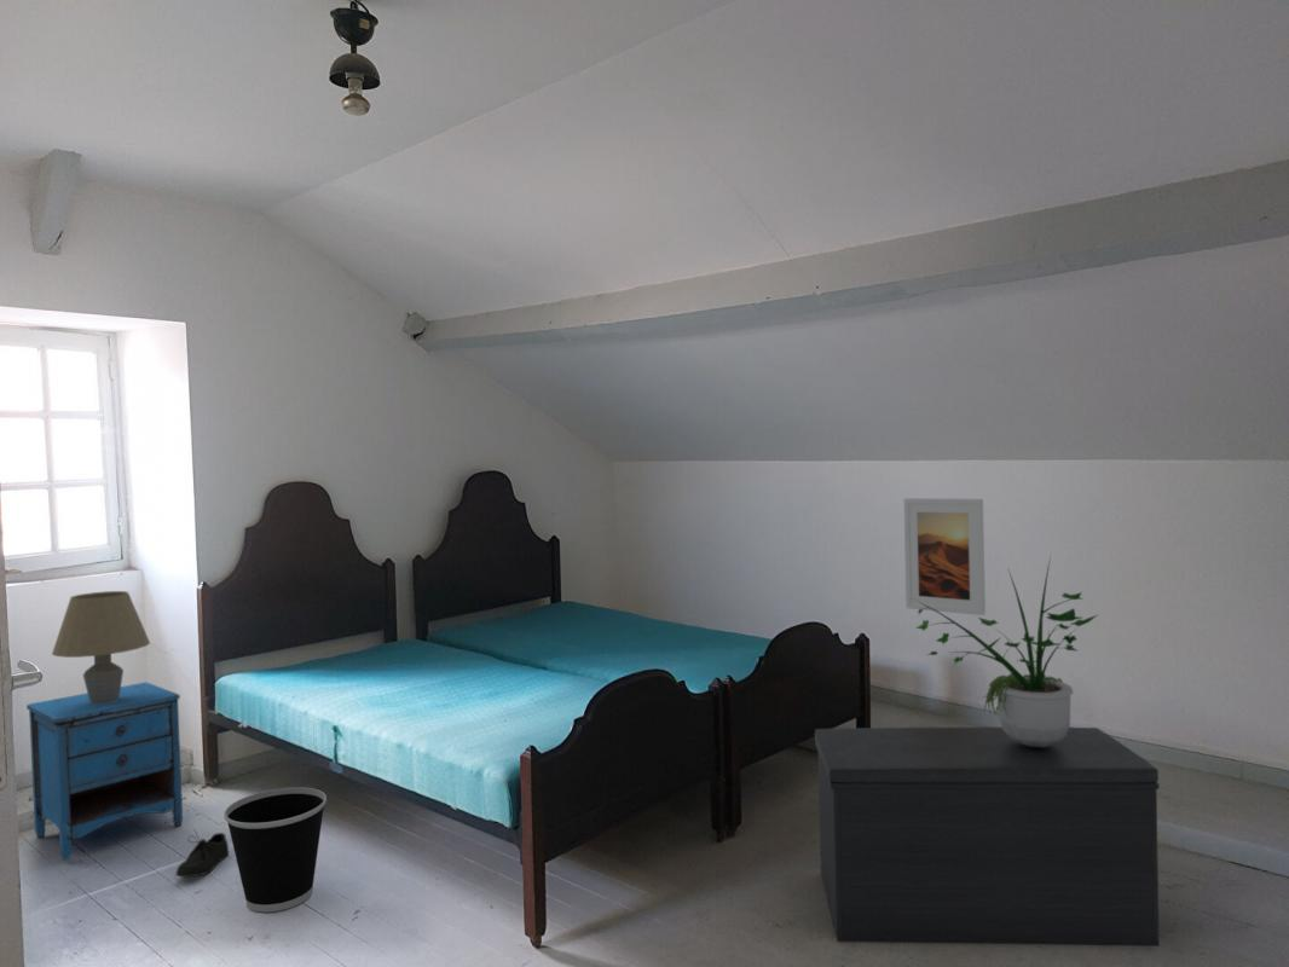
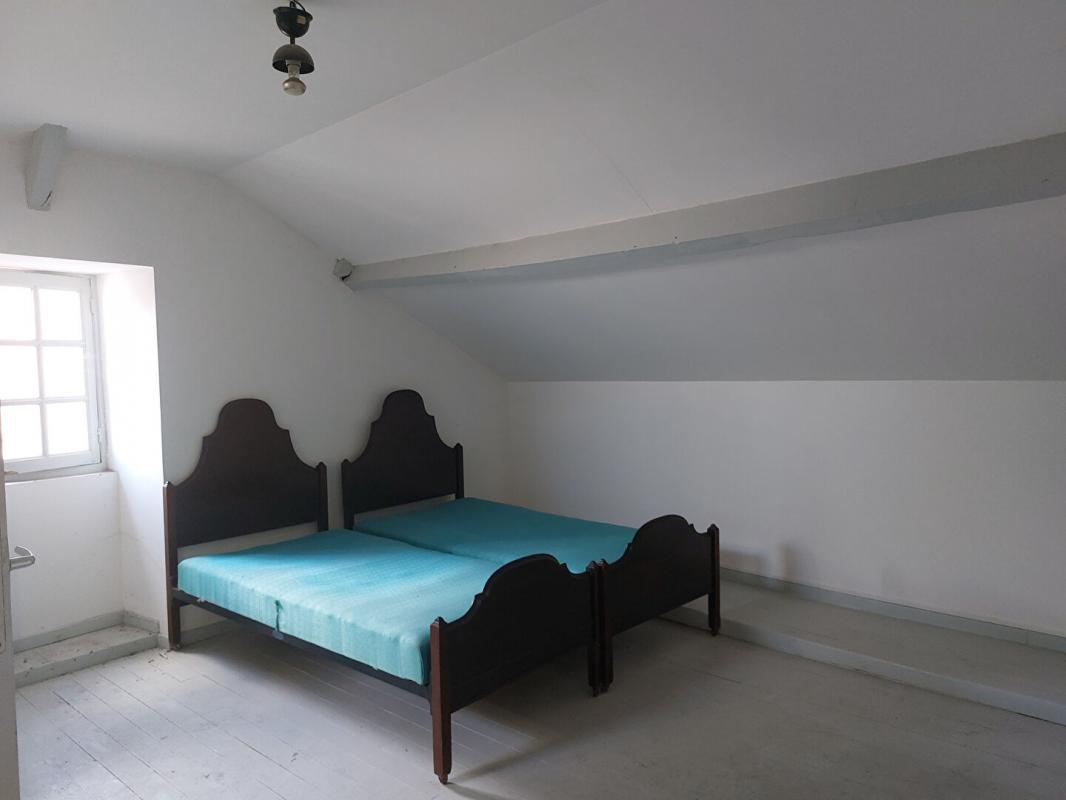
- potted plant [911,550,1100,747]
- table lamp [51,590,151,705]
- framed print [903,497,987,616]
- bench [814,725,1161,948]
- shoe [174,827,230,878]
- nightstand [25,682,184,862]
- wastebasket [222,786,328,913]
